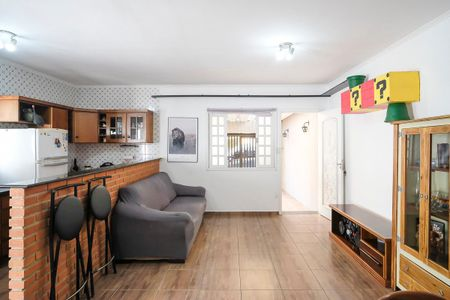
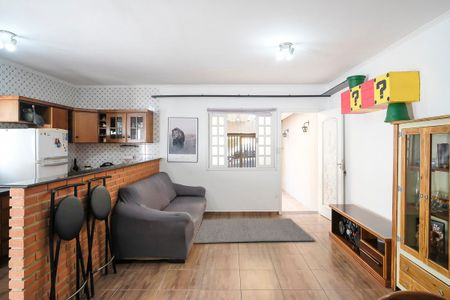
+ rug [193,217,317,244]
